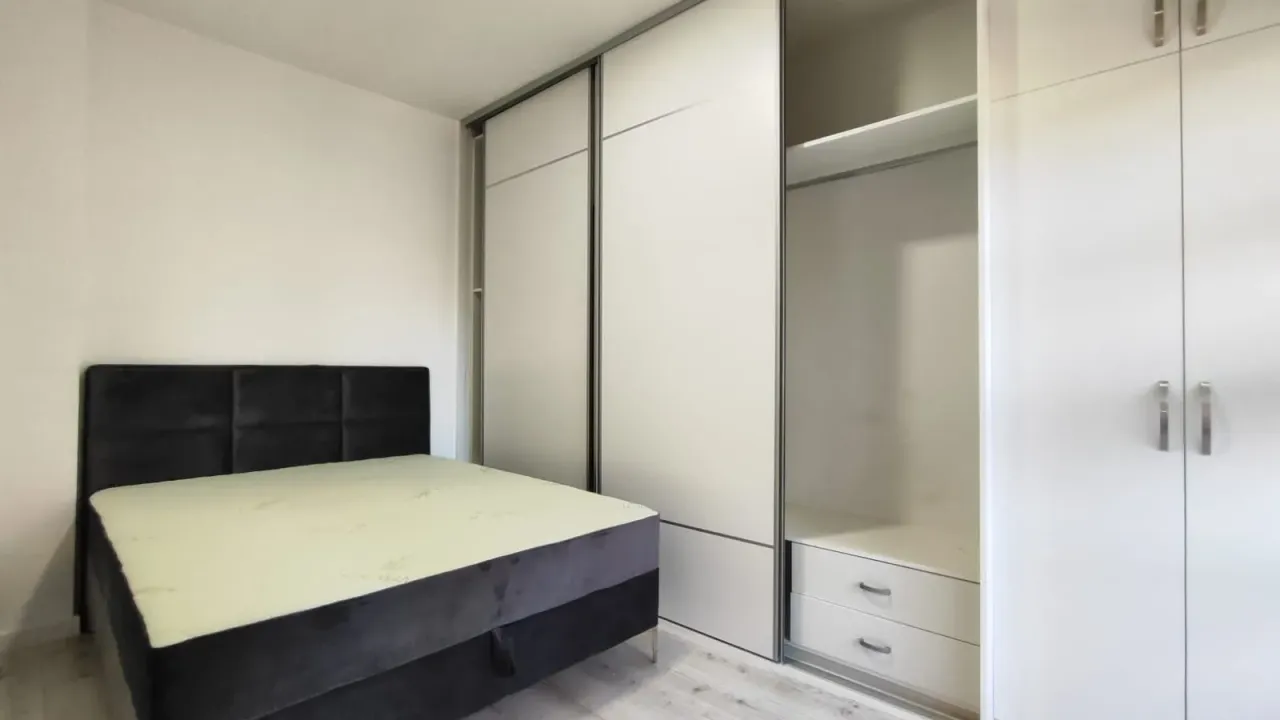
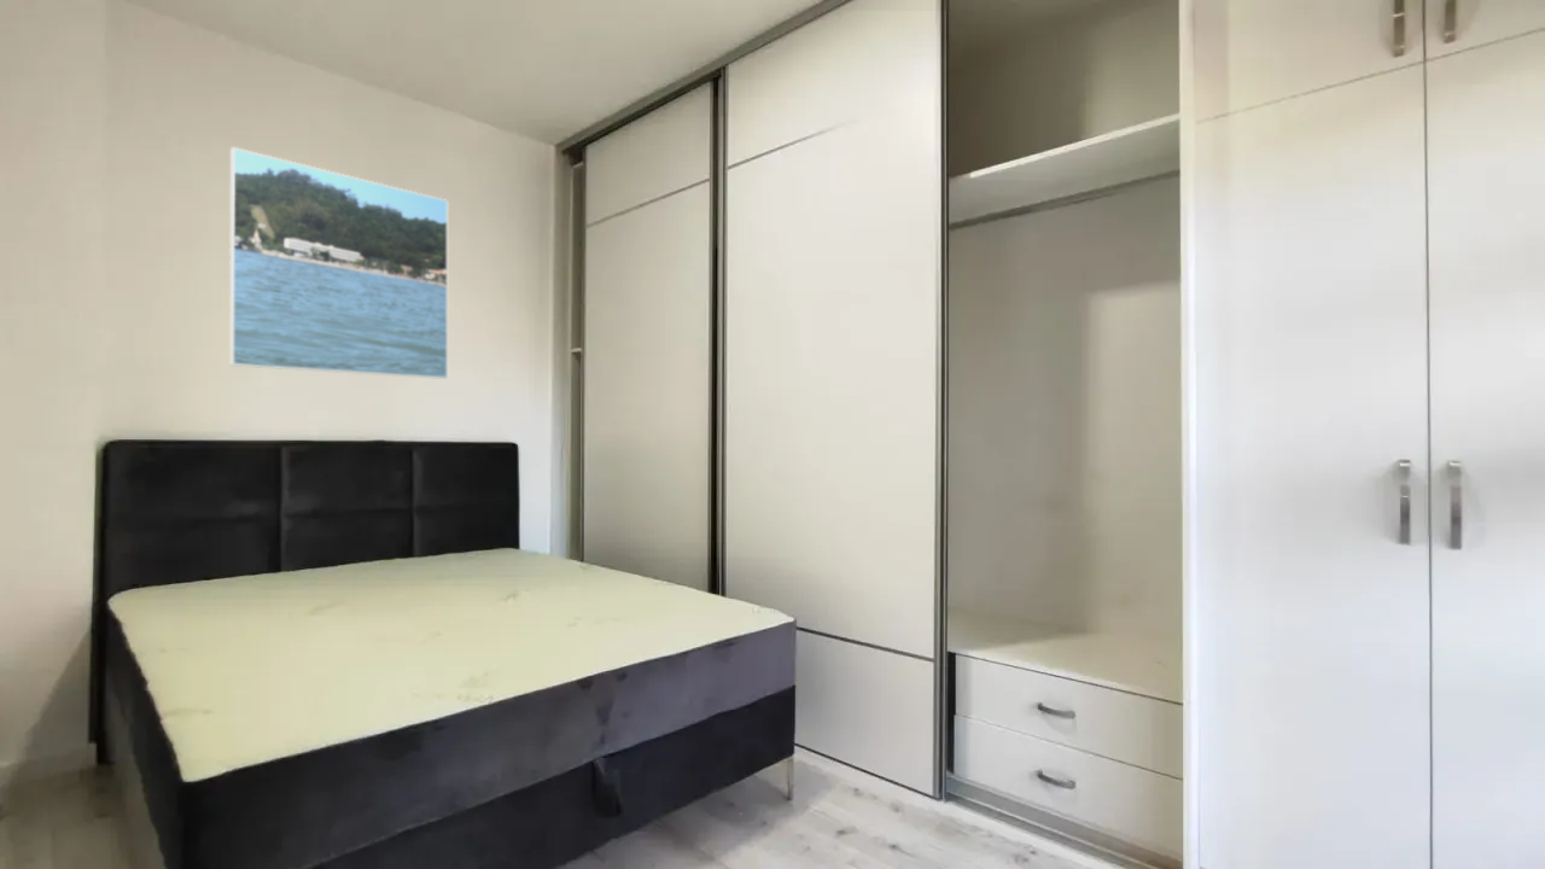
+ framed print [229,146,449,380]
